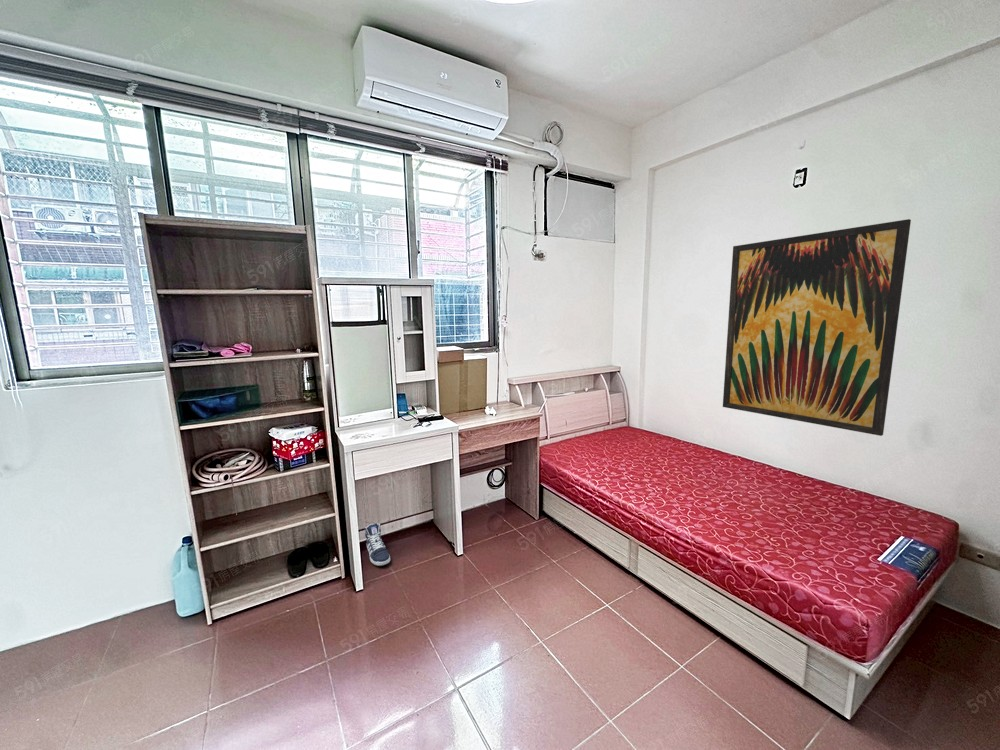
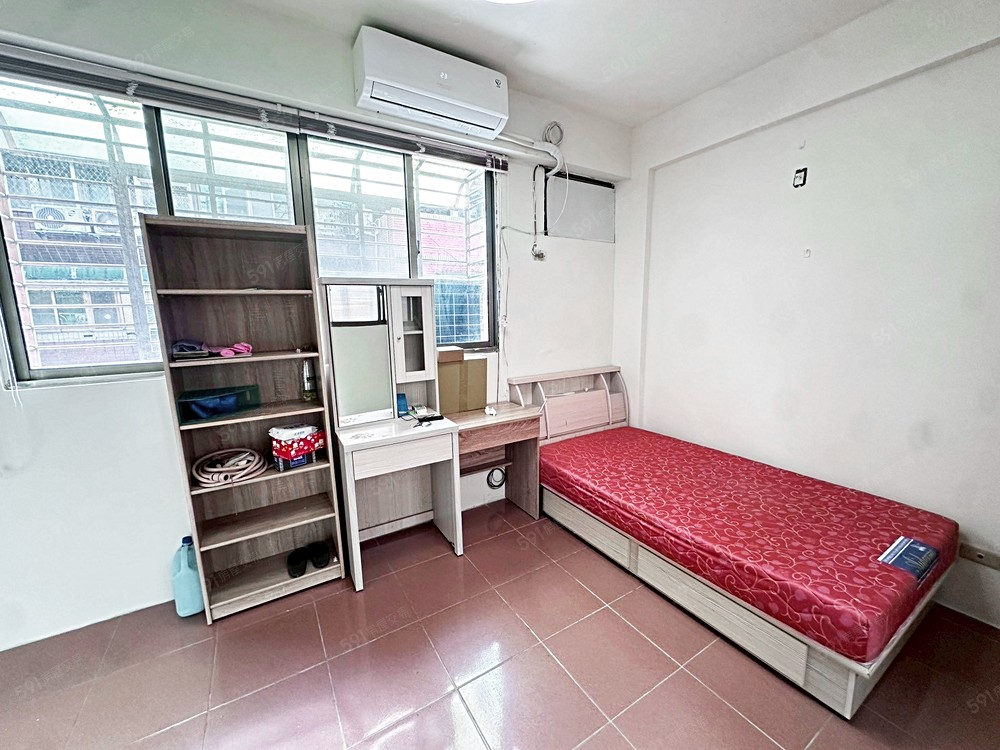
- wall art [722,218,912,437]
- sneaker [363,522,391,567]
